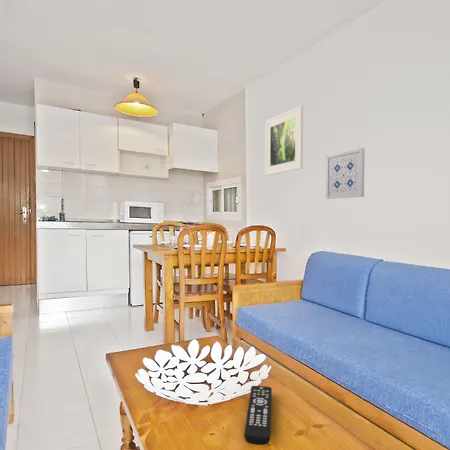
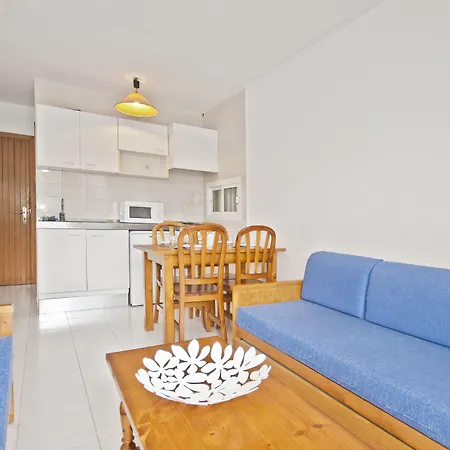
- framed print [264,104,304,177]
- remote control [243,385,273,446]
- wall art [325,147,366,200]
